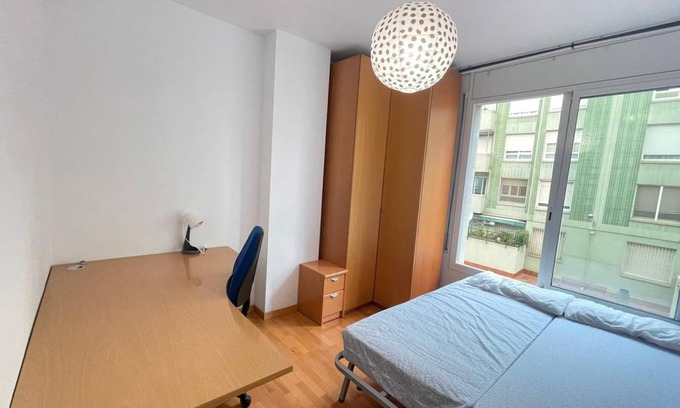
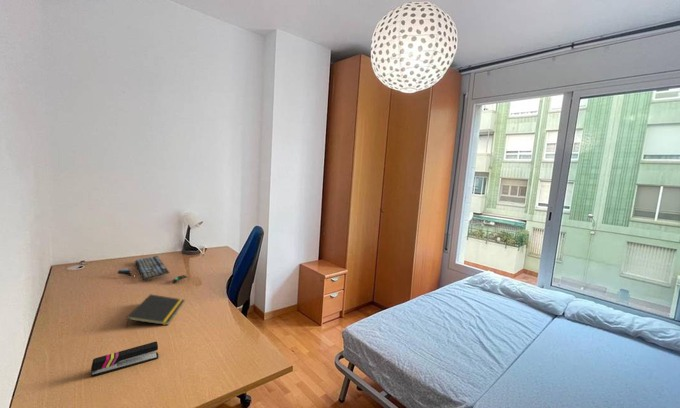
+ keyboard [117,255,189,284]
+ notepad [126,293,186,328]
+ stapler [90,341,159,377]
